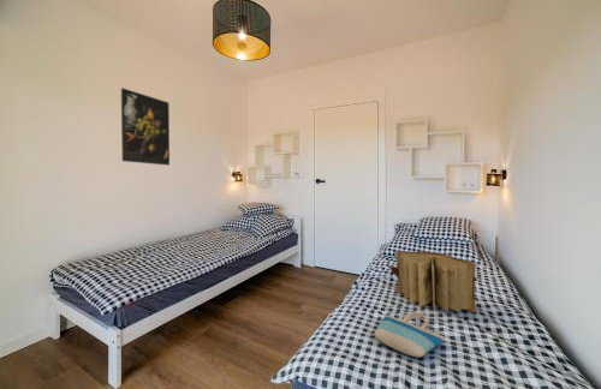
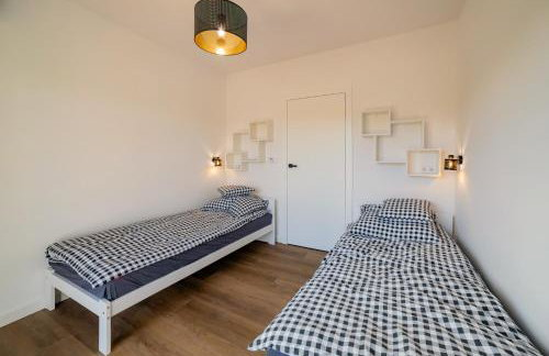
- book [389,250,478,313]
- tote bag [374,311,446,358]
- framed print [120,86,171,167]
